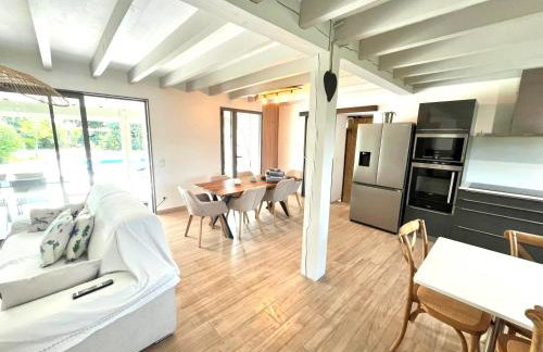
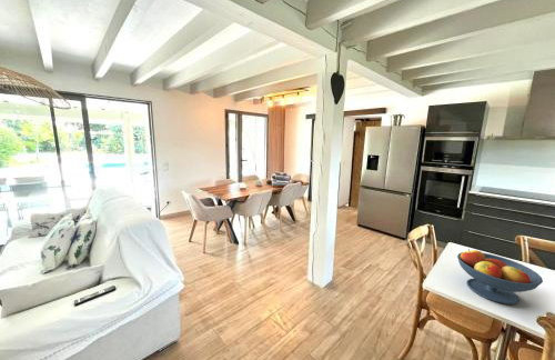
+ fruit bowl [456,248,544,306]
